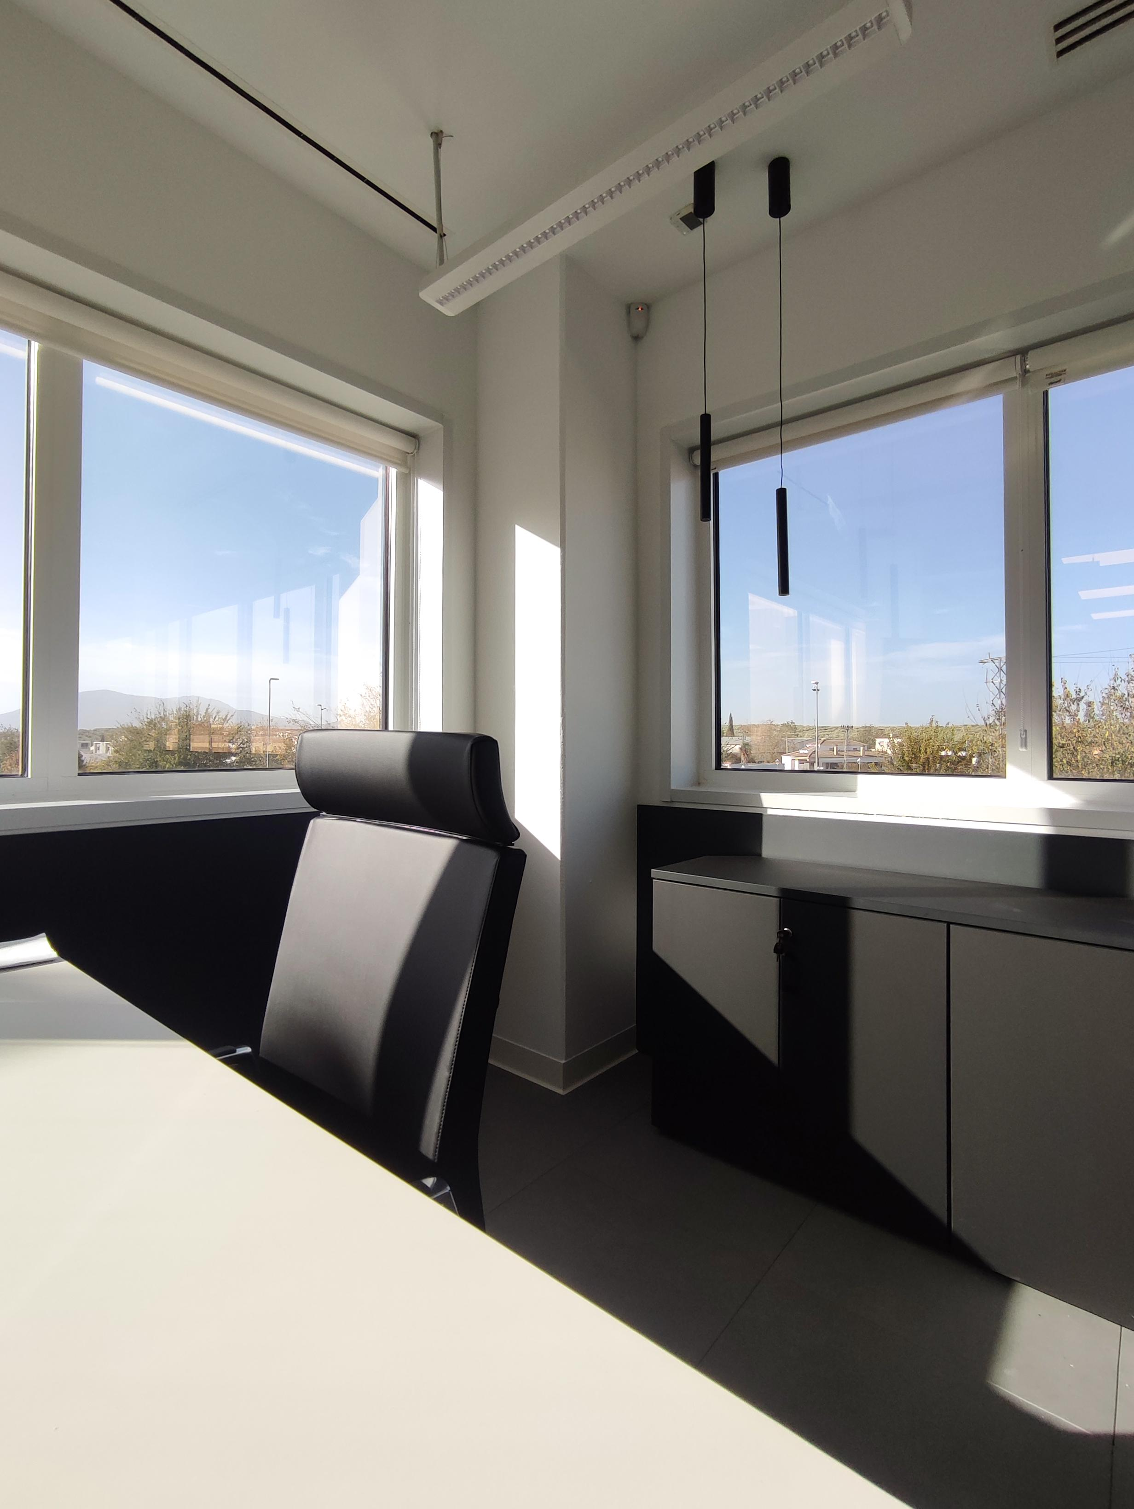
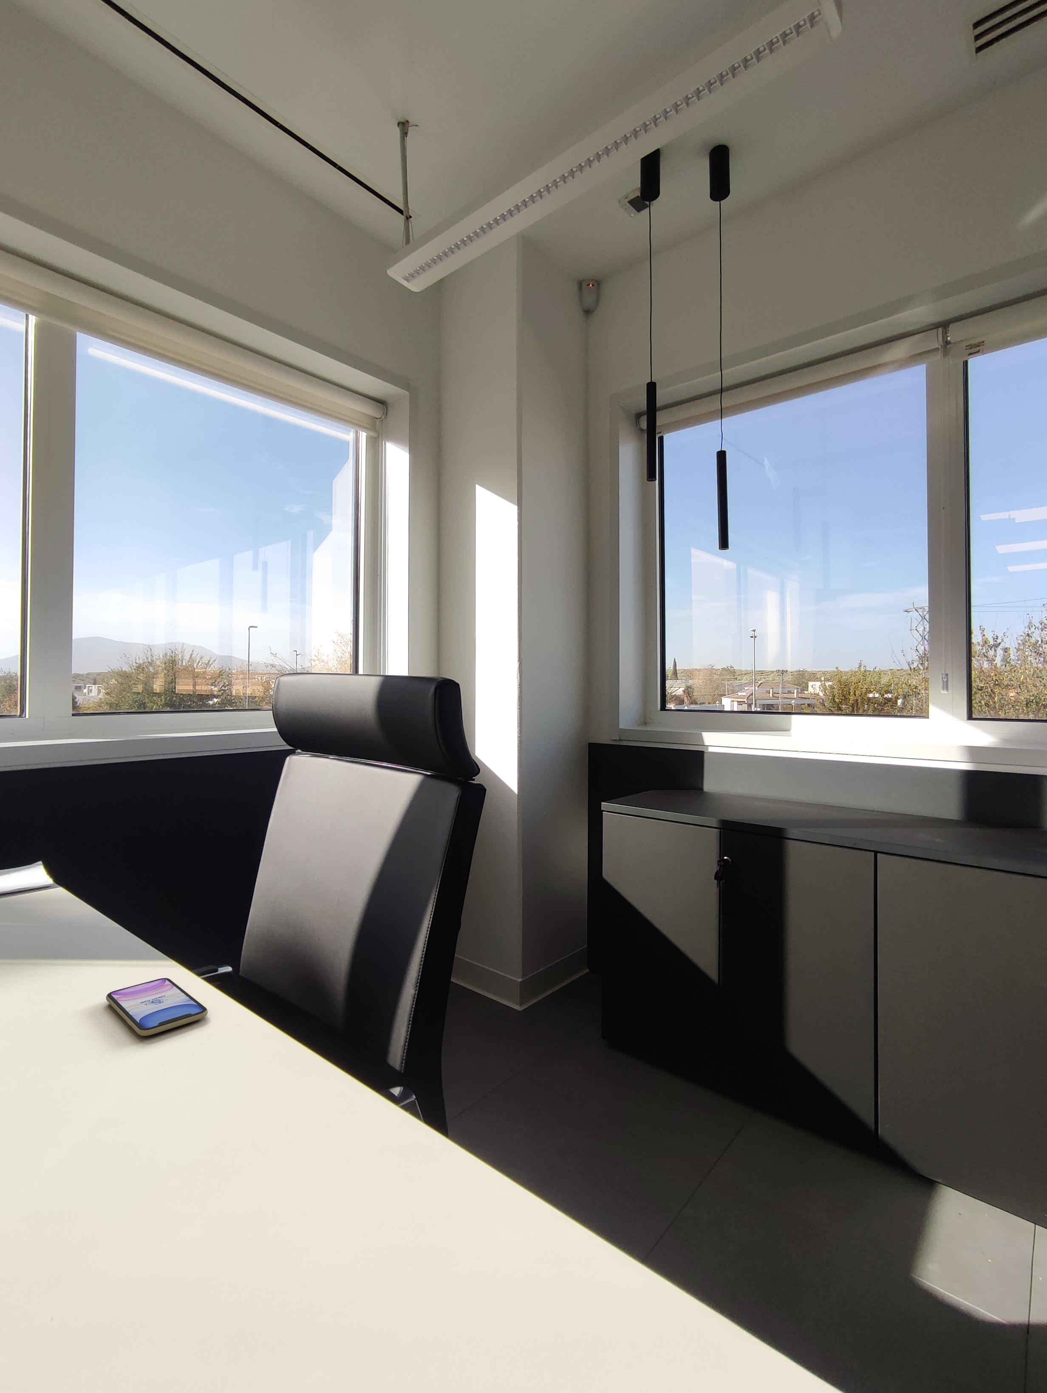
+ smartphone [106,977,208,1037]
